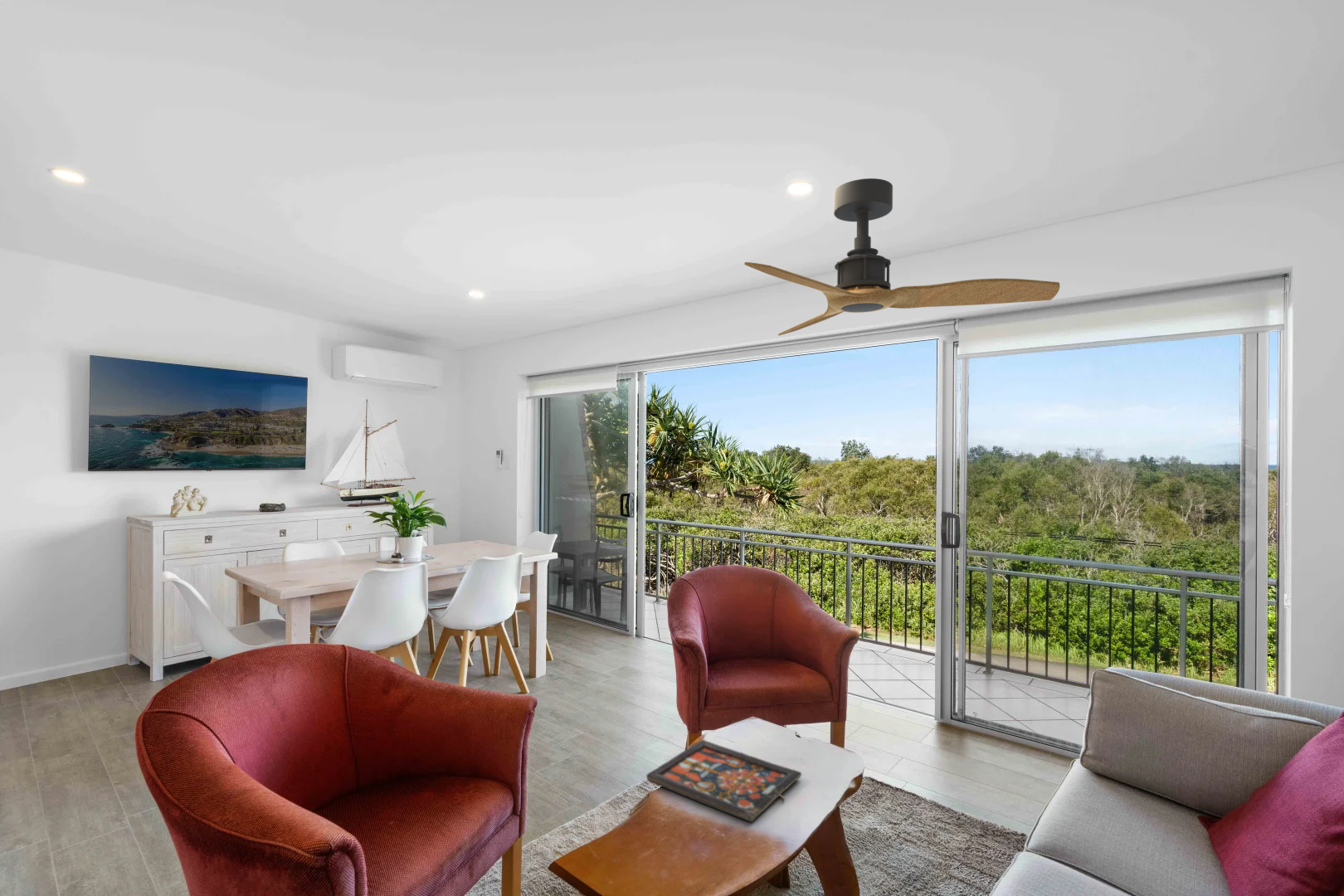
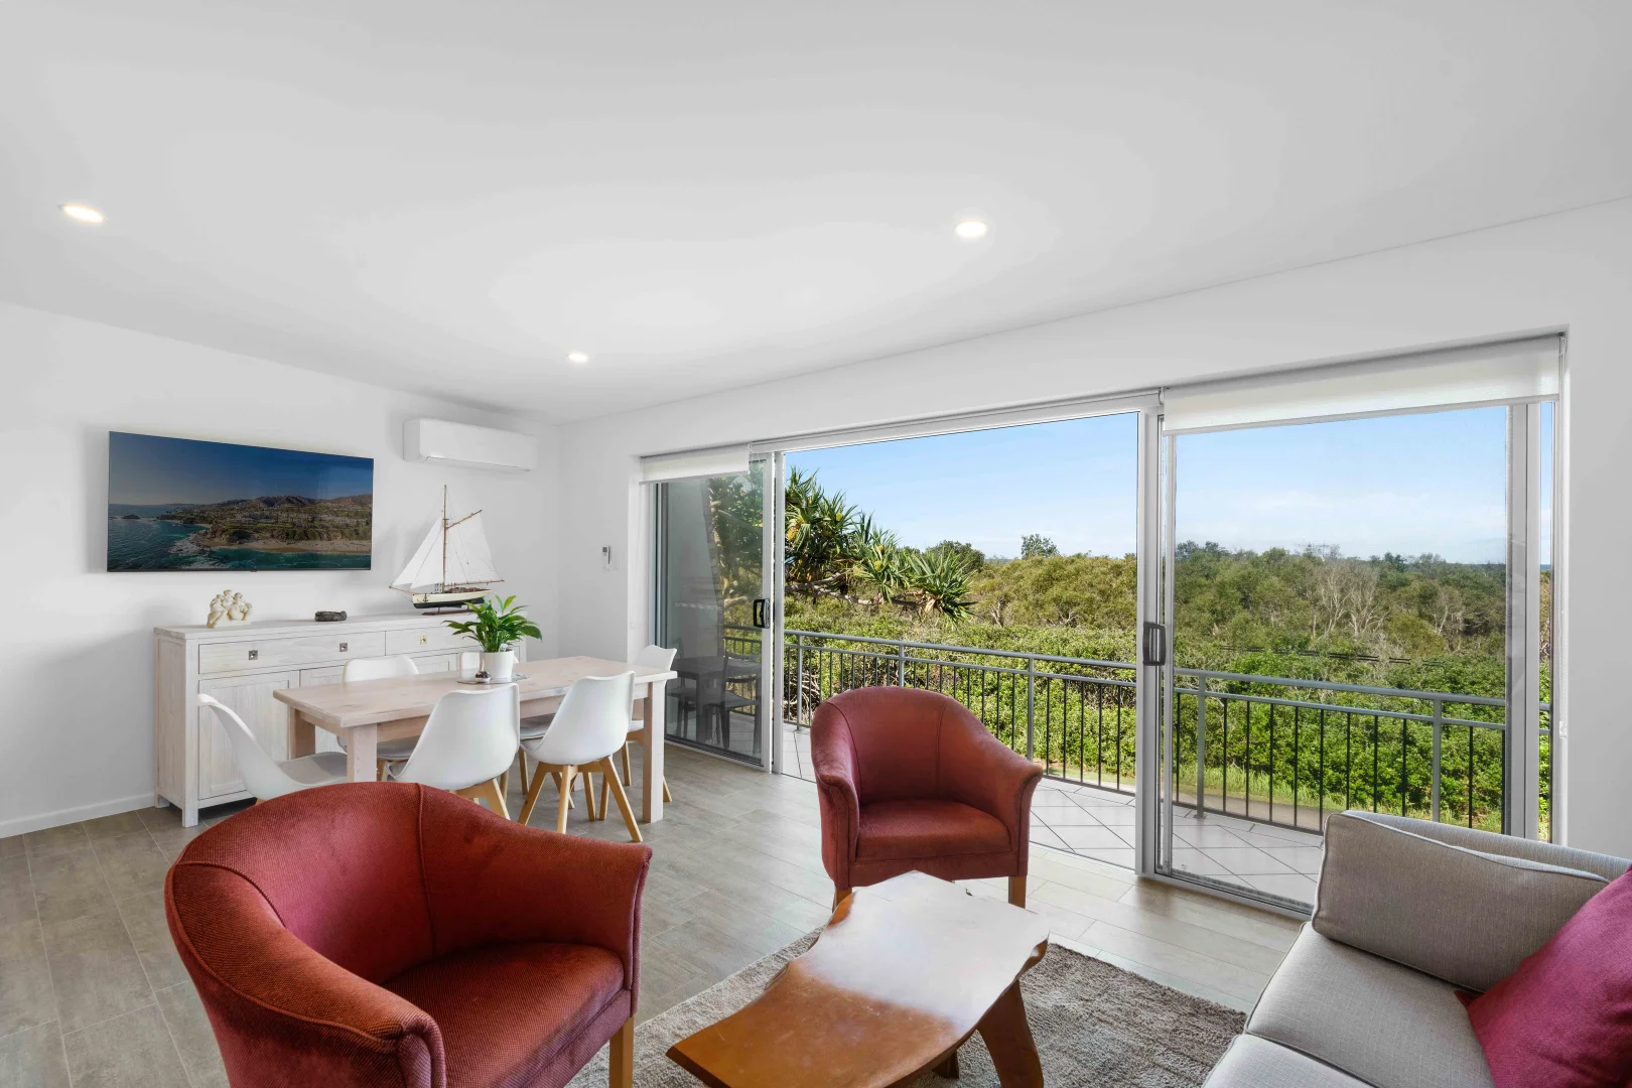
- board game [645,739,802,823]
- ceiling fan [743,178,1060,336]
